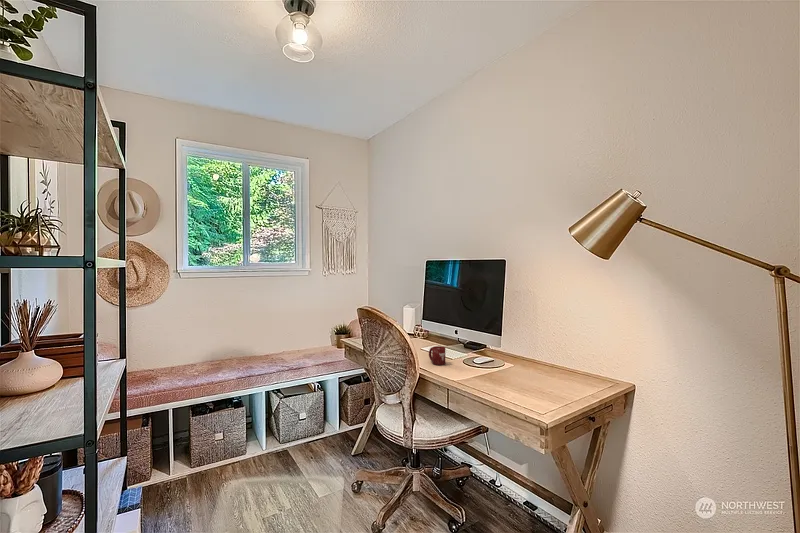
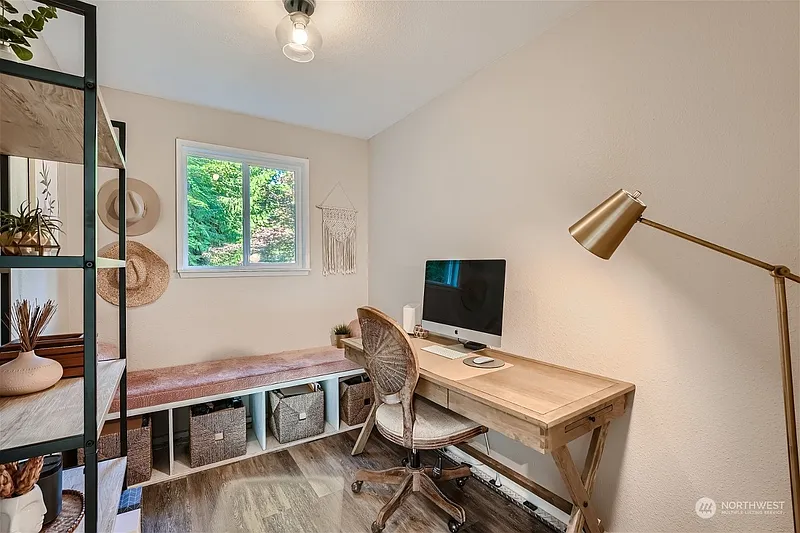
- cup [428,345,446,366]
